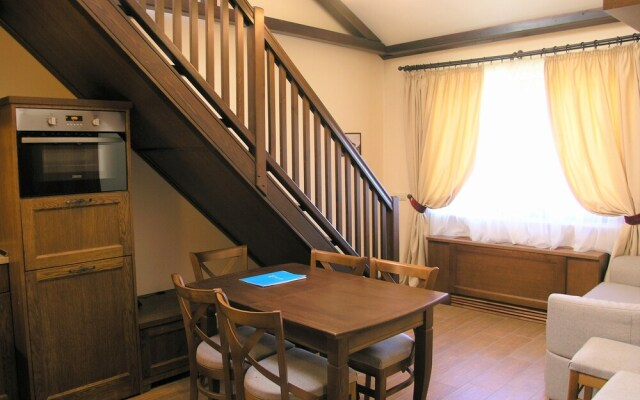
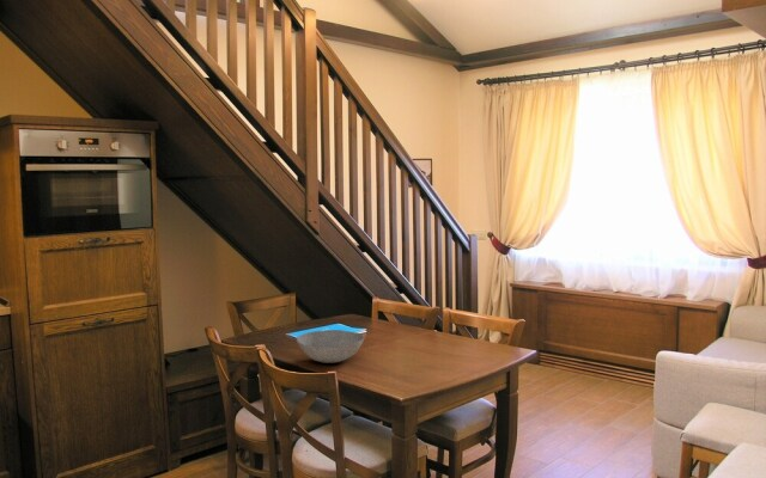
+ bowl [296,329,365,364]
